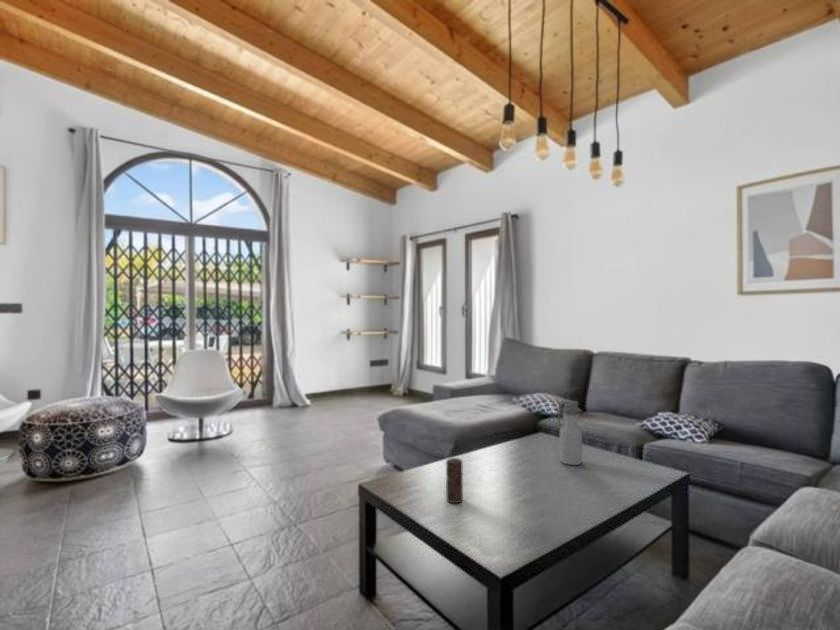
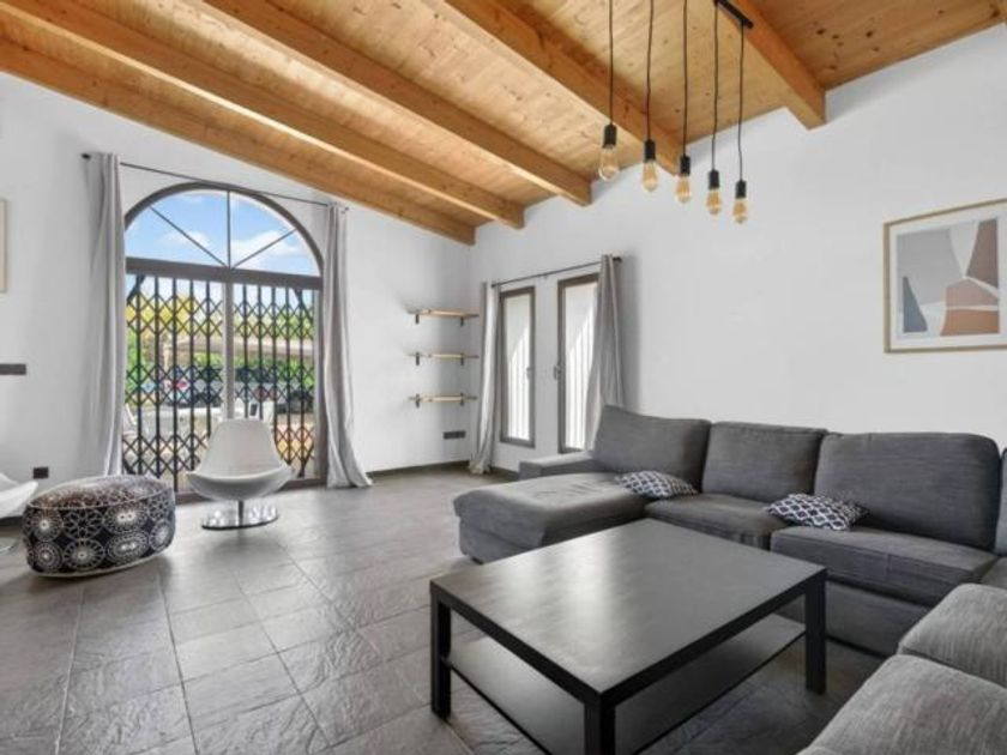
- water bottle [557,400,583,466]
- candle [445,457,464,504]
